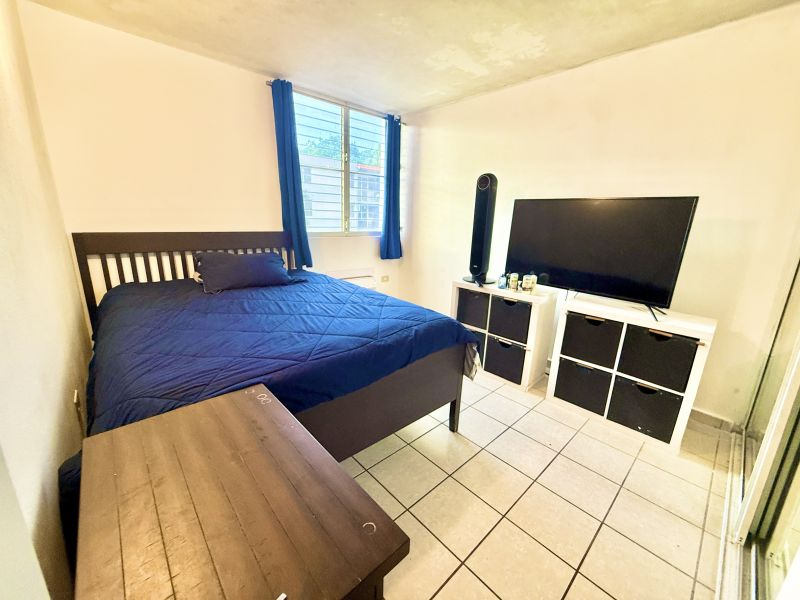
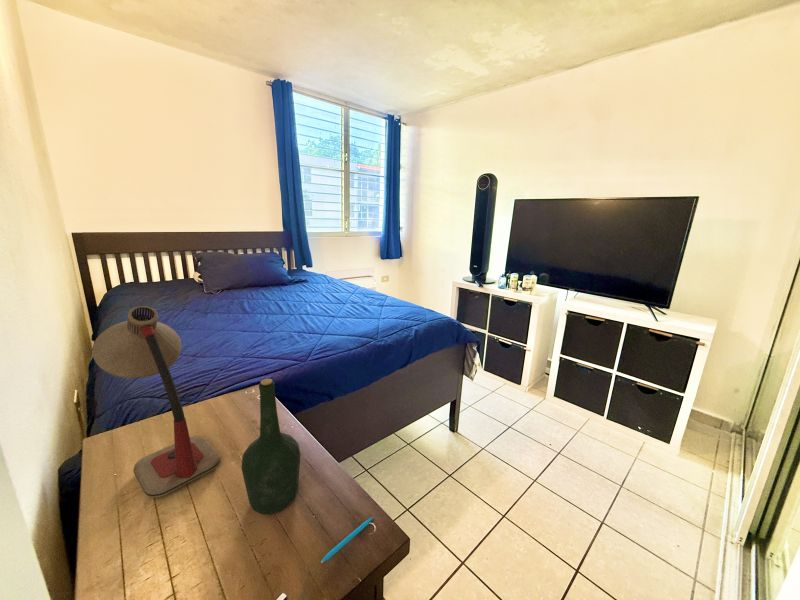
+ bottle [241,378,301,515]
+ desk lamp [91,305,222,499]
+ pen [320,516,374,564]
